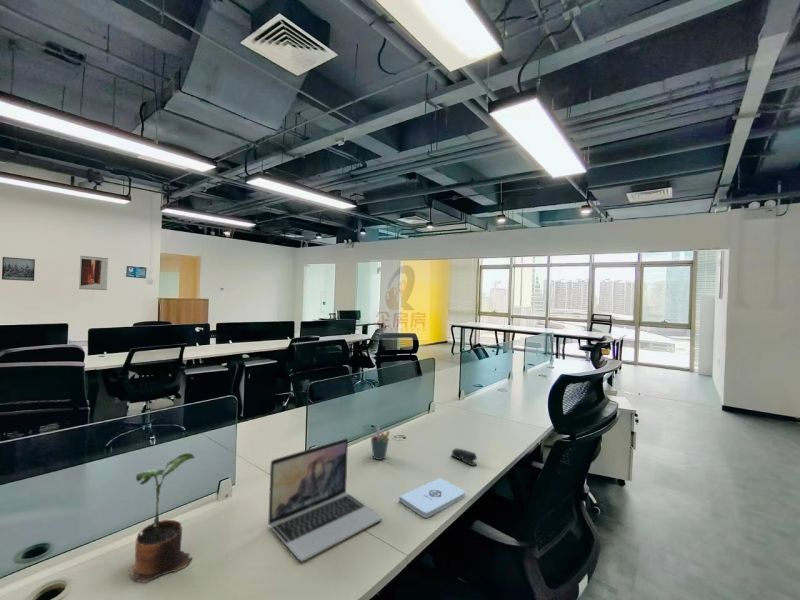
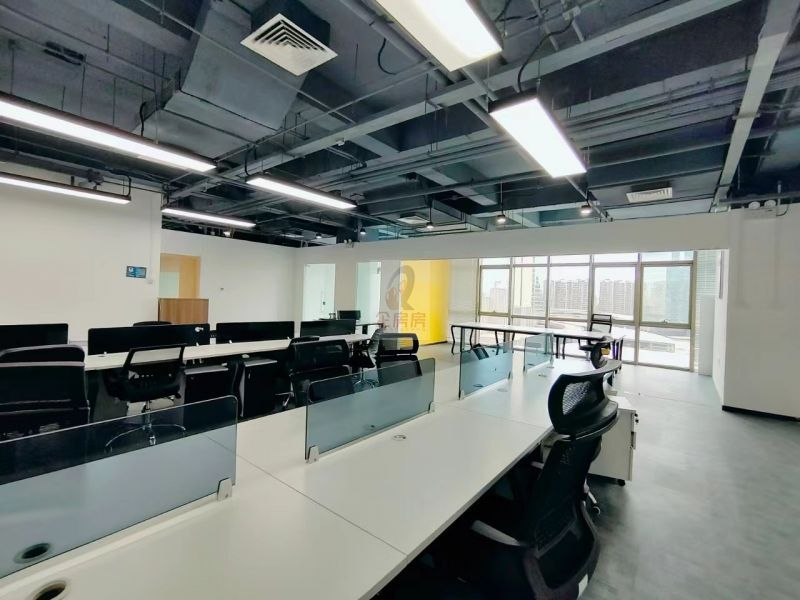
- wall art [78,255,109,291]
- laptop [267,437,383,562]
- wall art [1,256,36,282]
- stapler [450,447,478,467]
- notepad [398,477,466,519]
- pen holder [370,424,391,461]
- potted plant [128,452,196,584]
